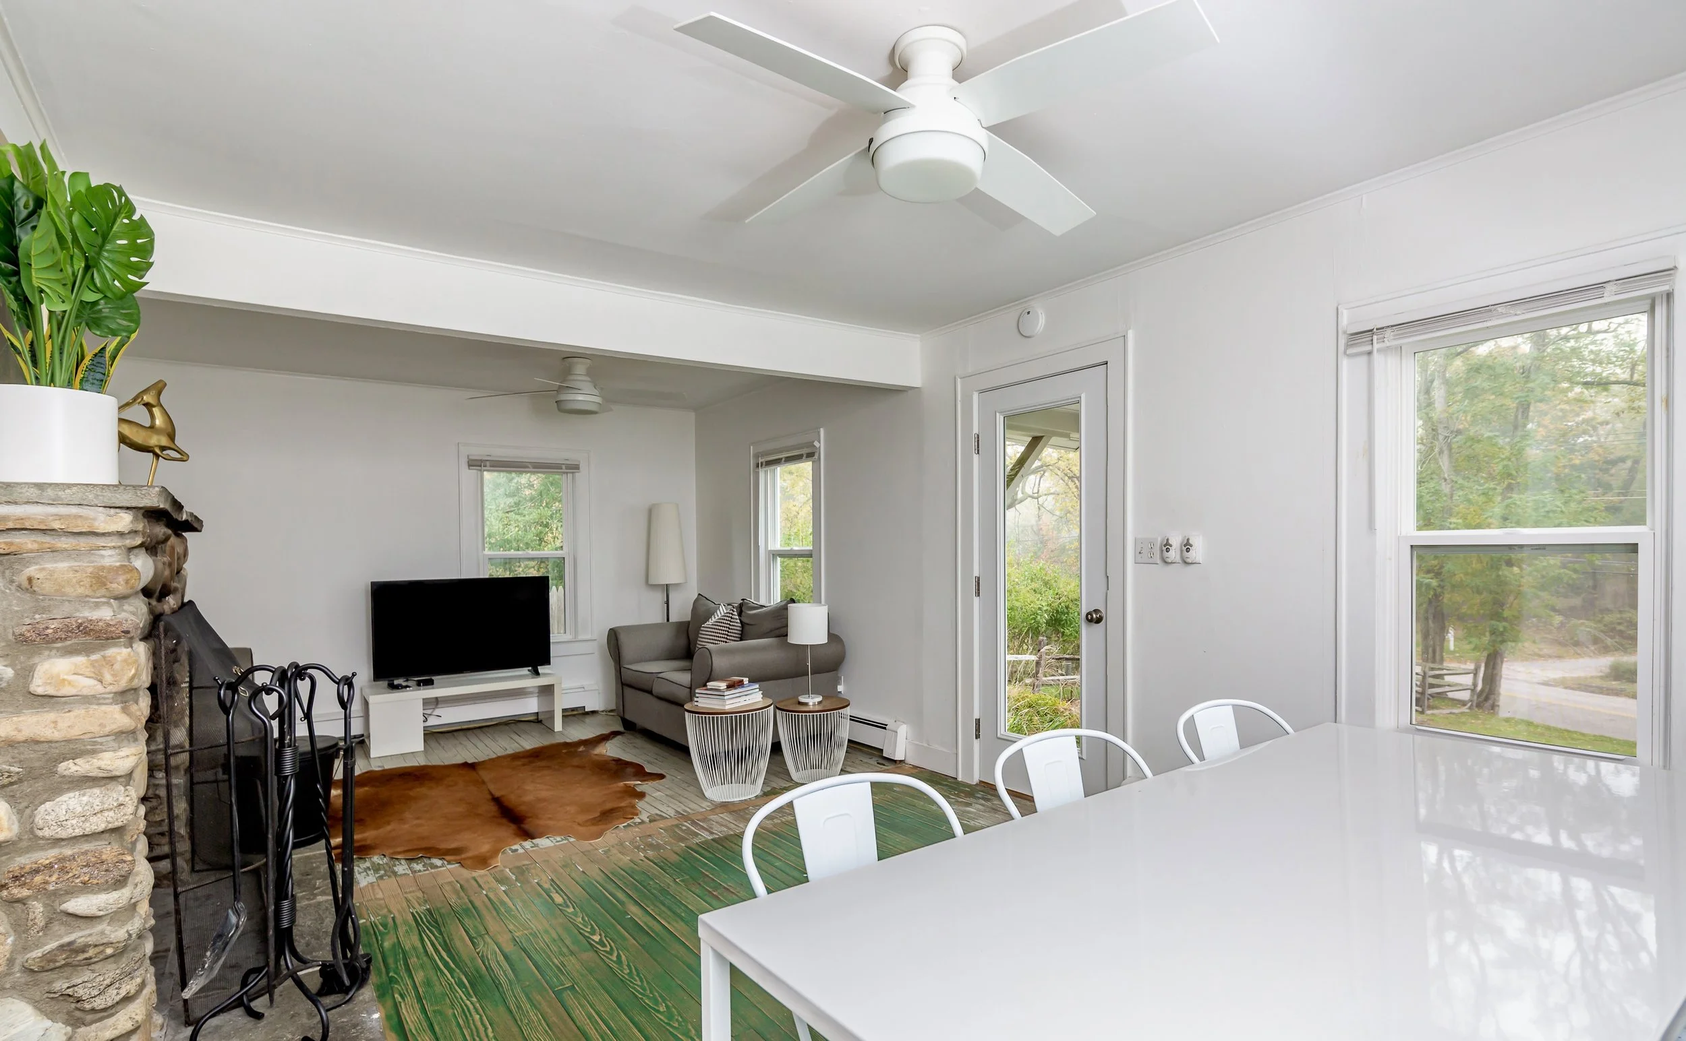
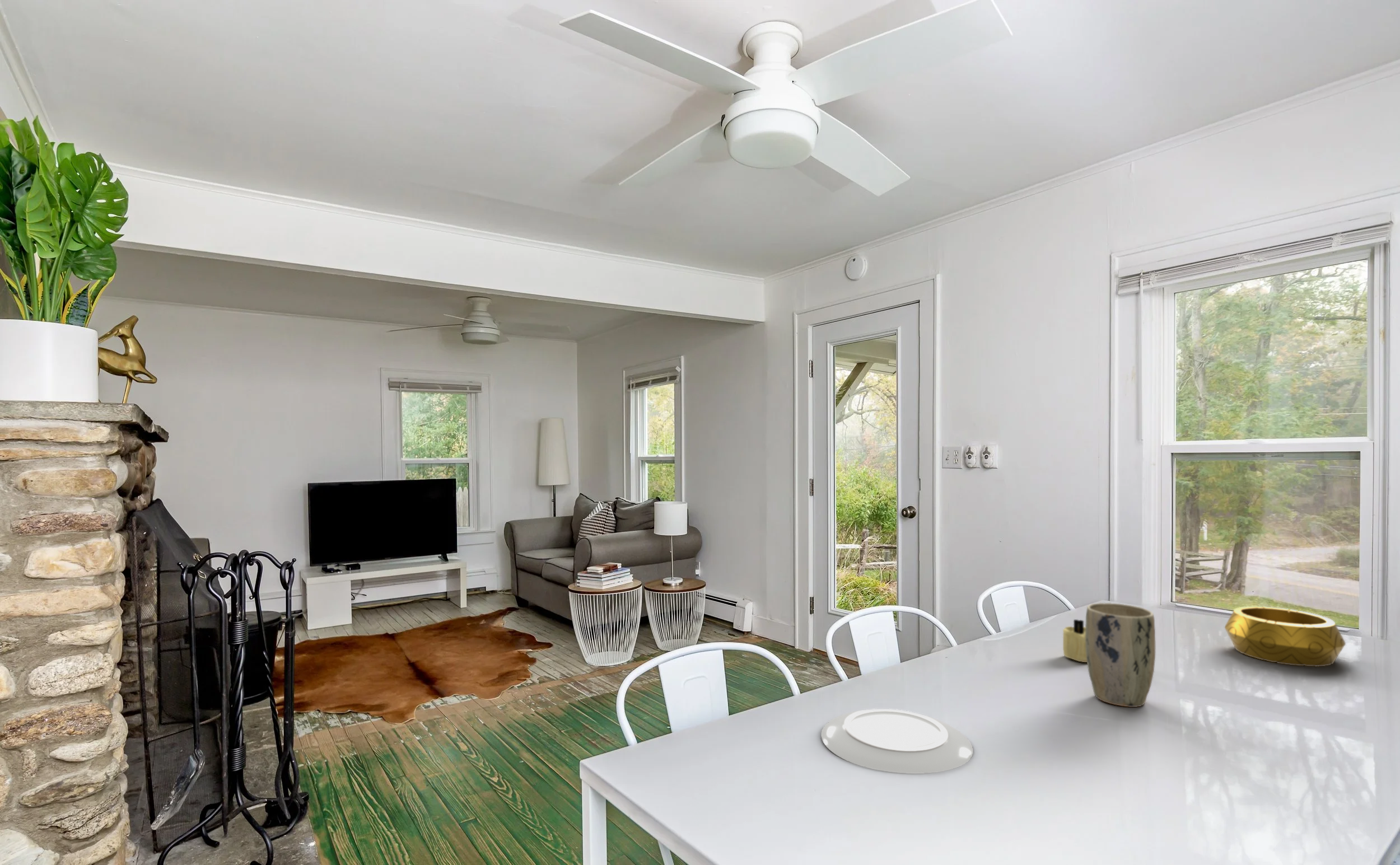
+ decorative bowl [1224,606,1346,667]
+ plant pot [1085,602,1156,708]
+ plate [820,708,974,774]
+ candle [1062,619,1087,663]
